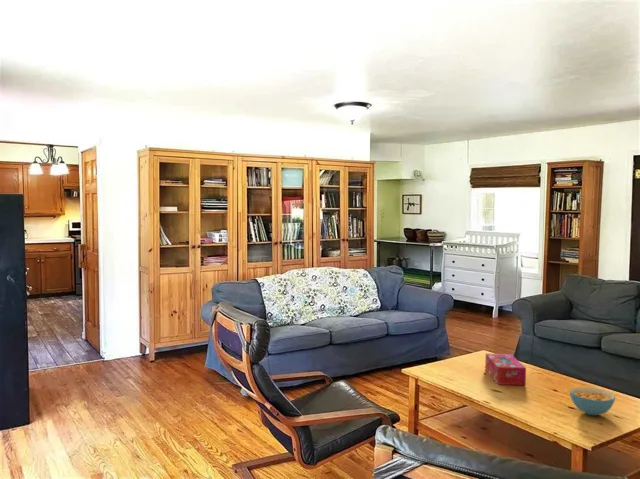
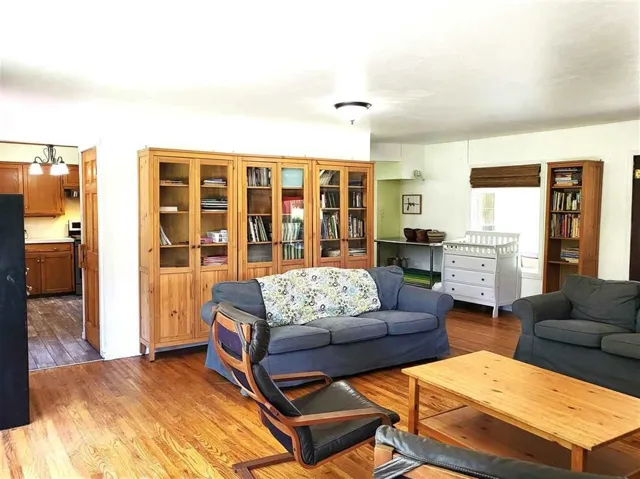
- tissue box [484,353,527,386]
- cereal bowl [569,386,616,416]
